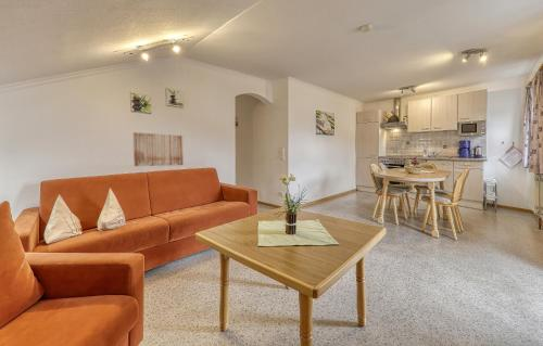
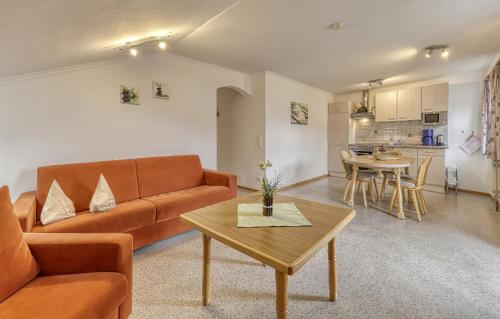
- wall art [132,131,185,167]
